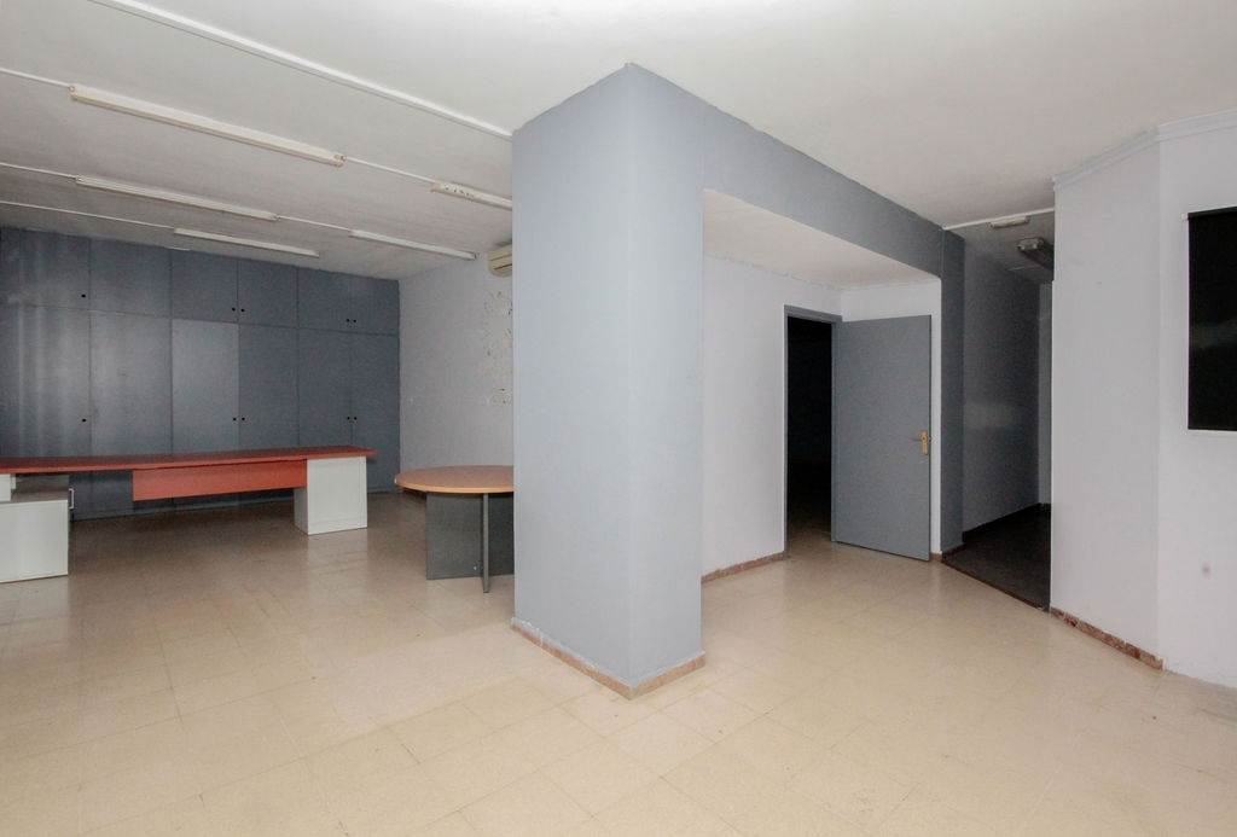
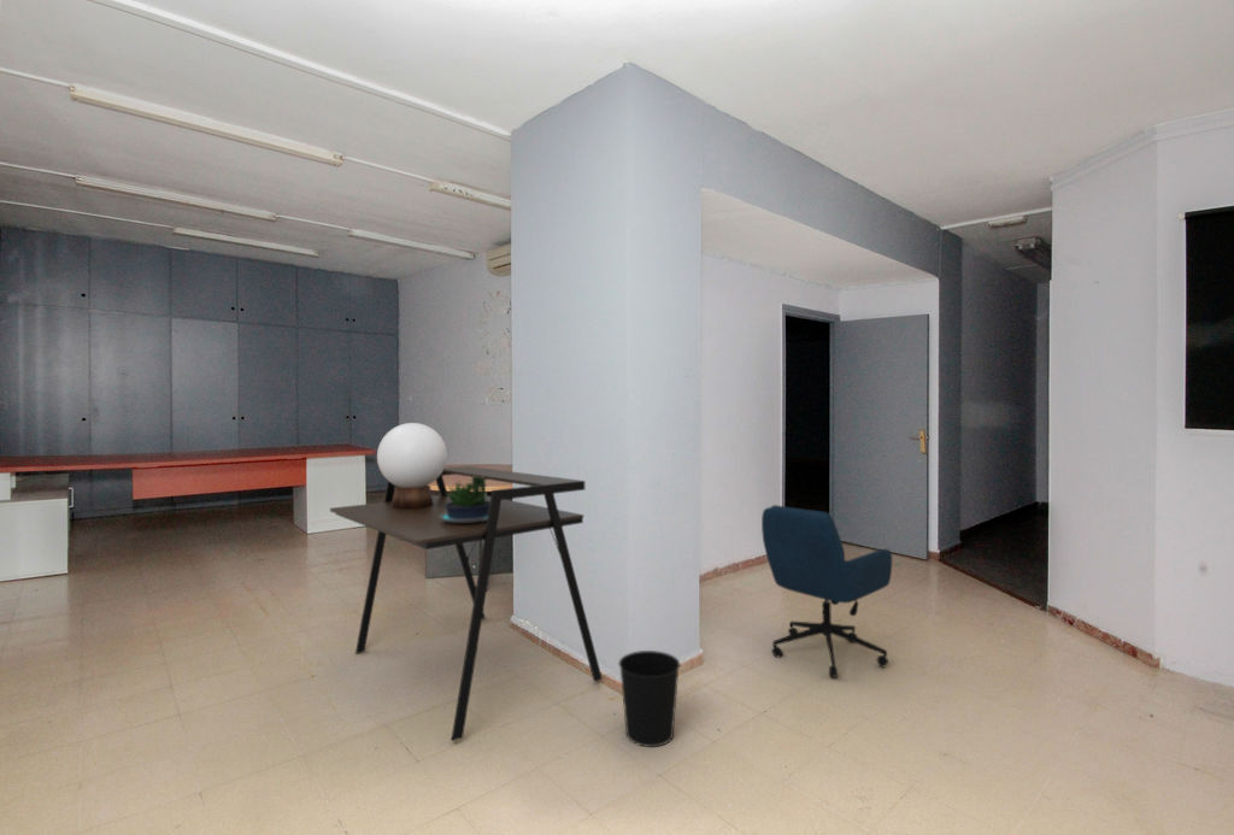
+ potted plant [440,475,490,523]
+ desk [329,465,604,742]
+ office chair [760,504,893,678]
+ wastebasket [617,649,681,748]
+ table lamp [376,422,448,510]
